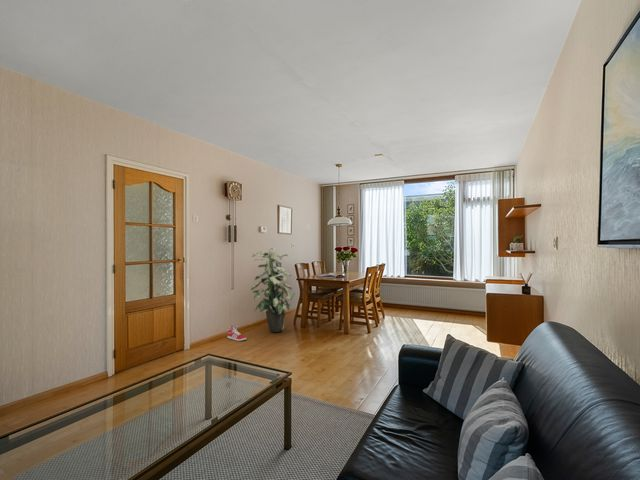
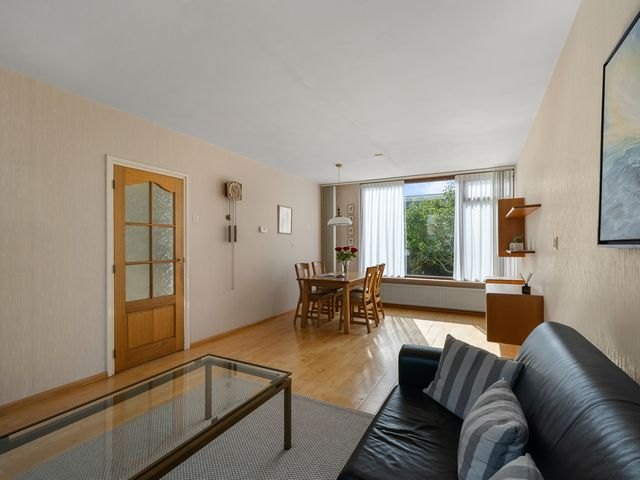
- indoor plant [250,247,296,333]
- sneaker [226,325,247,342]
